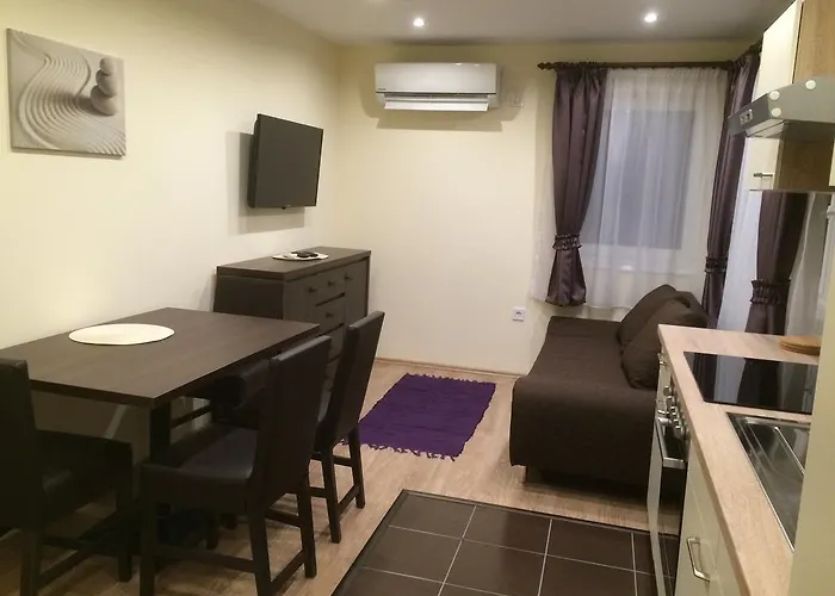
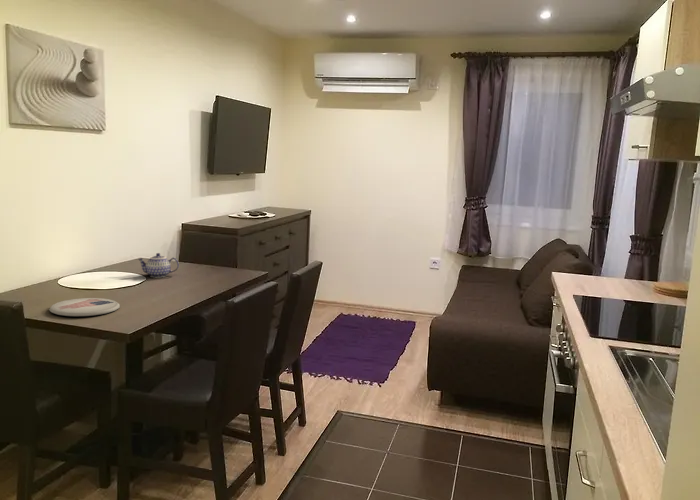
+ teapot [137,252,180,278]
+ plate [48,297,121,317]
